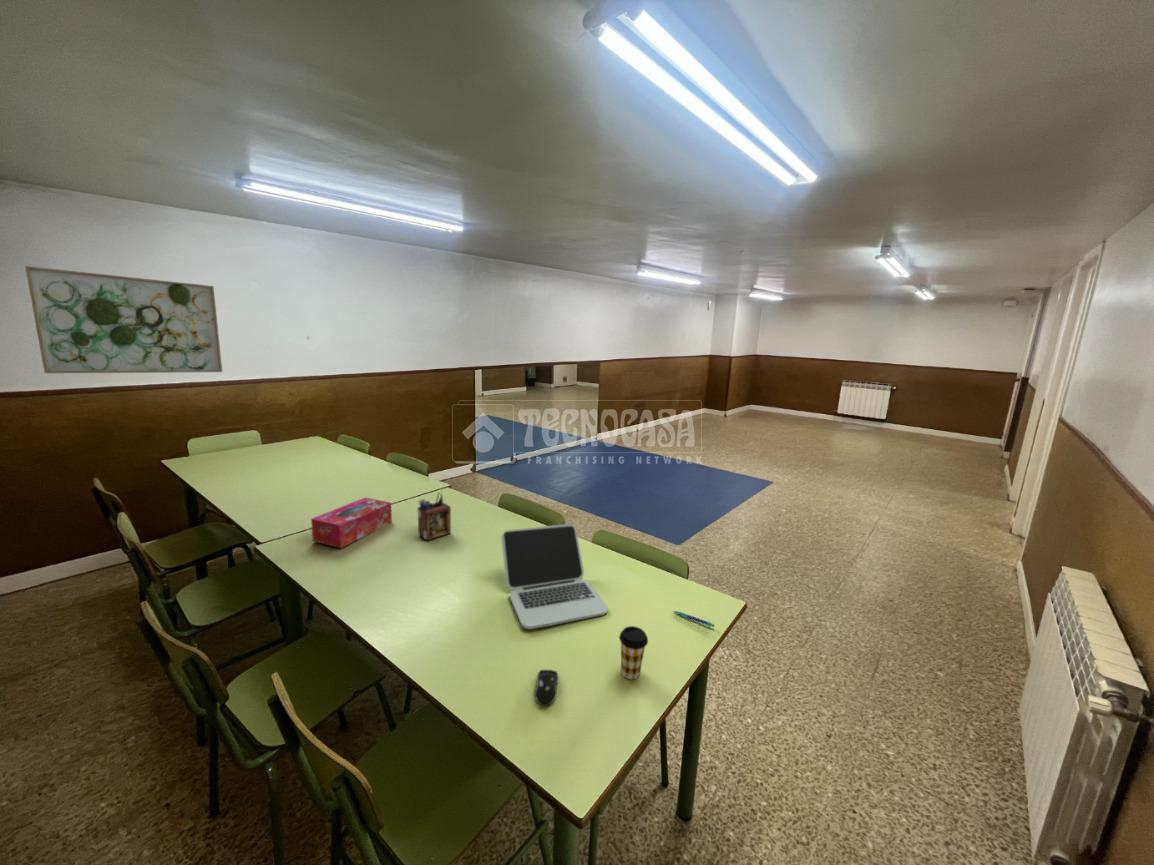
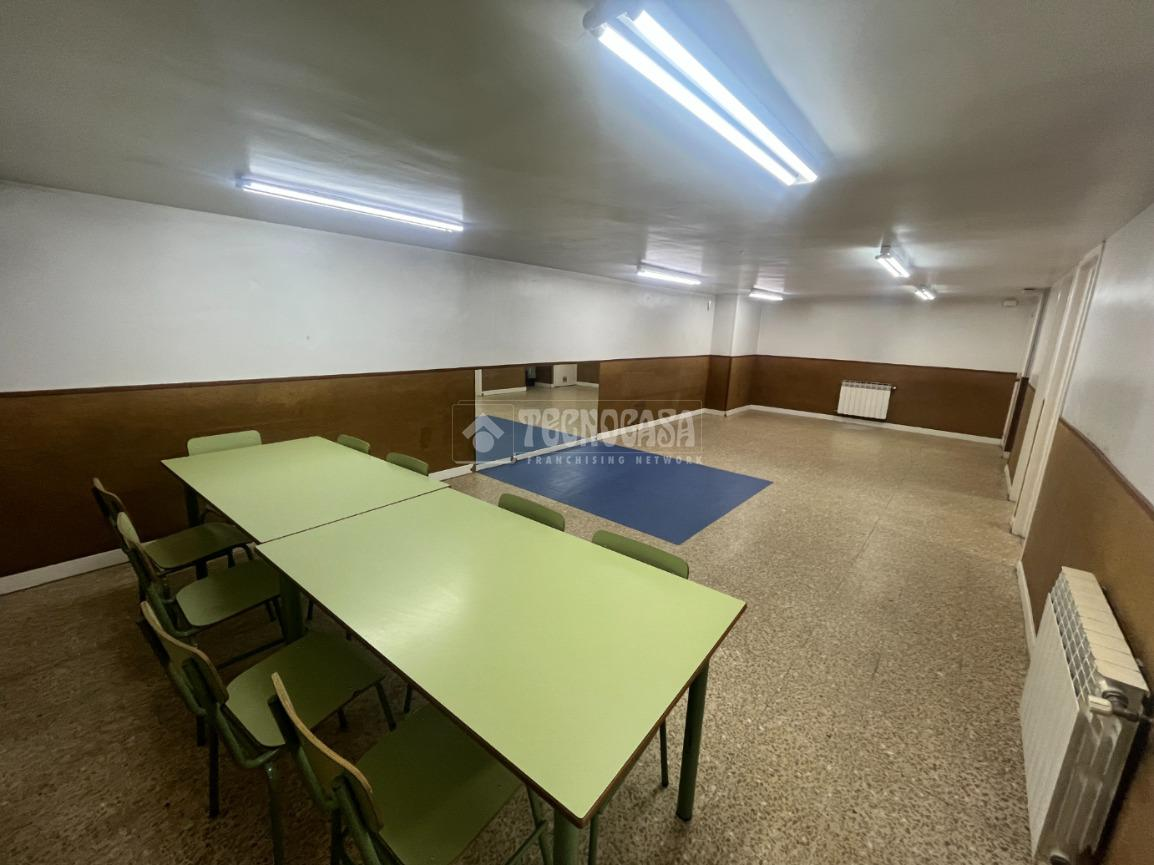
- desk organizer [417,491,452,541]
- wall art [24,265,223,374]
- pen [672,610,715,628]
- laptop [500,523,609,630]
- coffee cup [618,625,649,680]
- computer mouse [534,669,559,707]
- tissue box [310,496,393,549]
